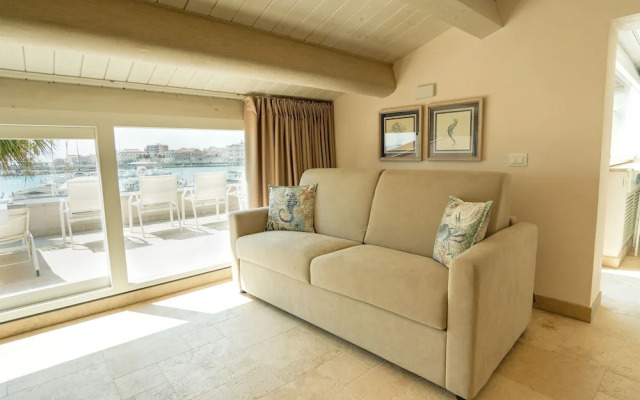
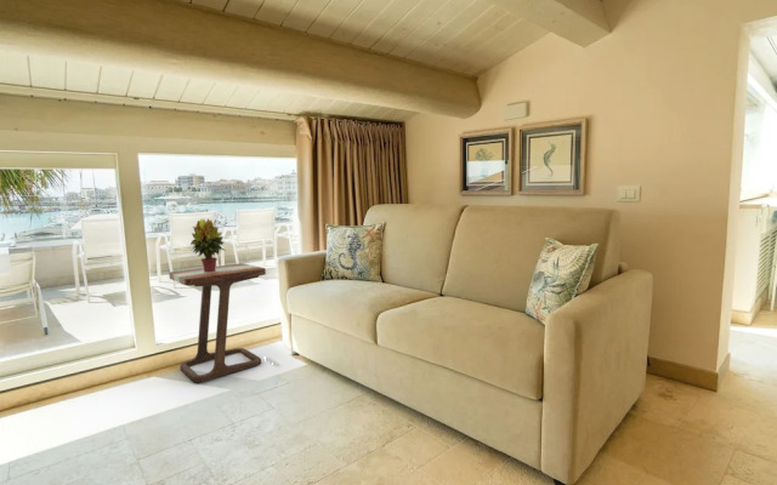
+ side table [168,262,282,383]
+ potted plant [189,217,227,273]
